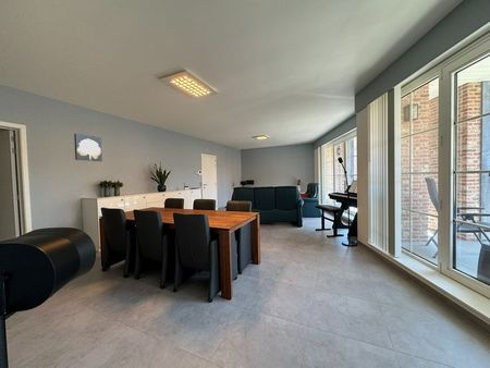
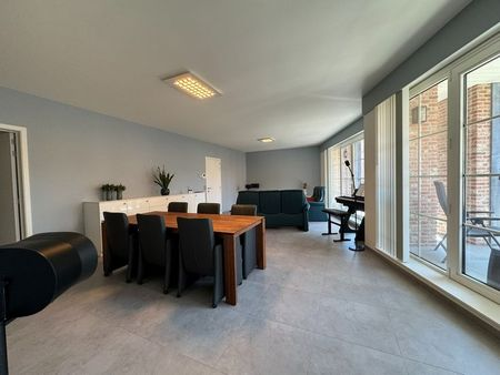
- wall art [73,133,103,162]
